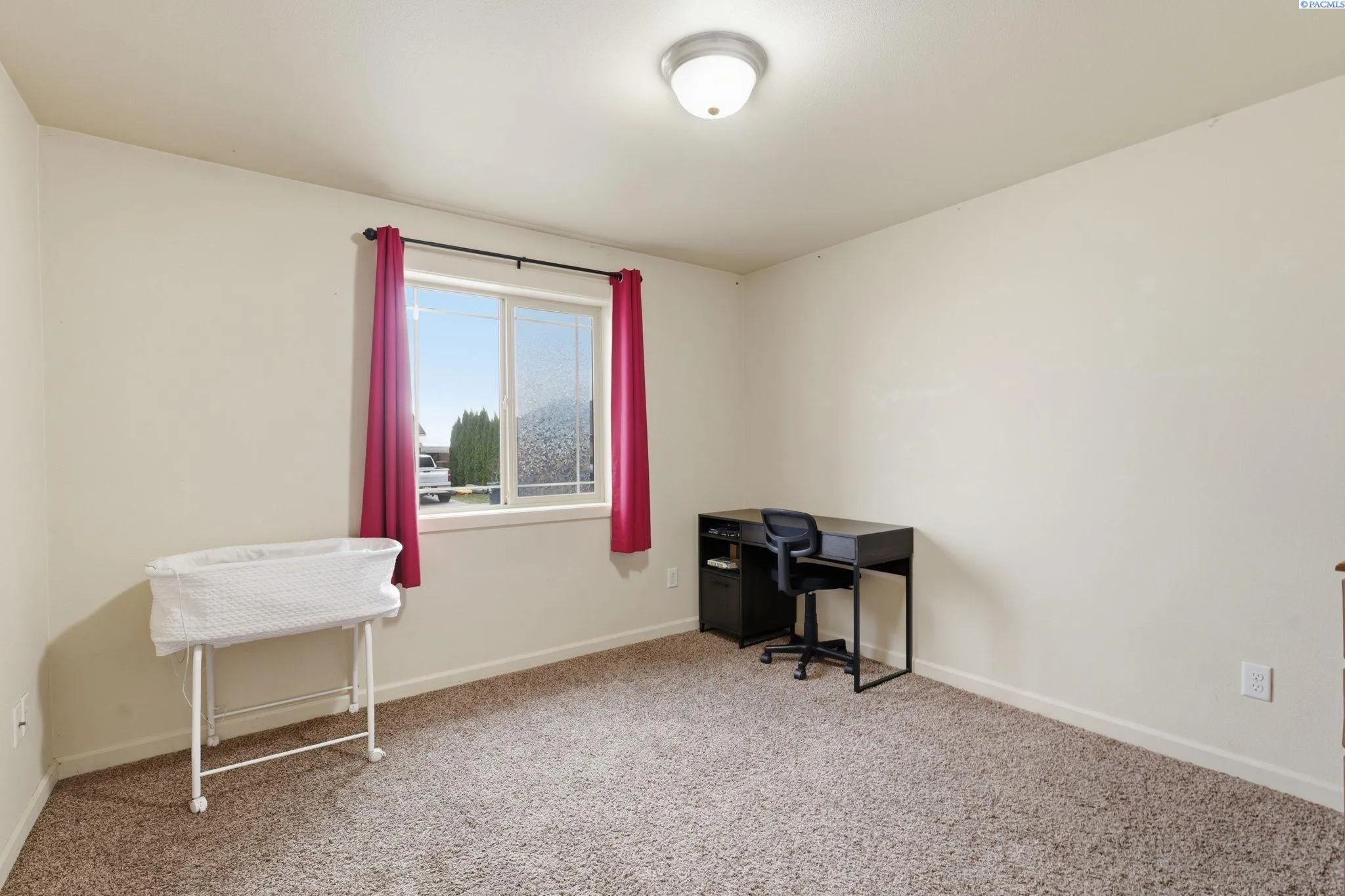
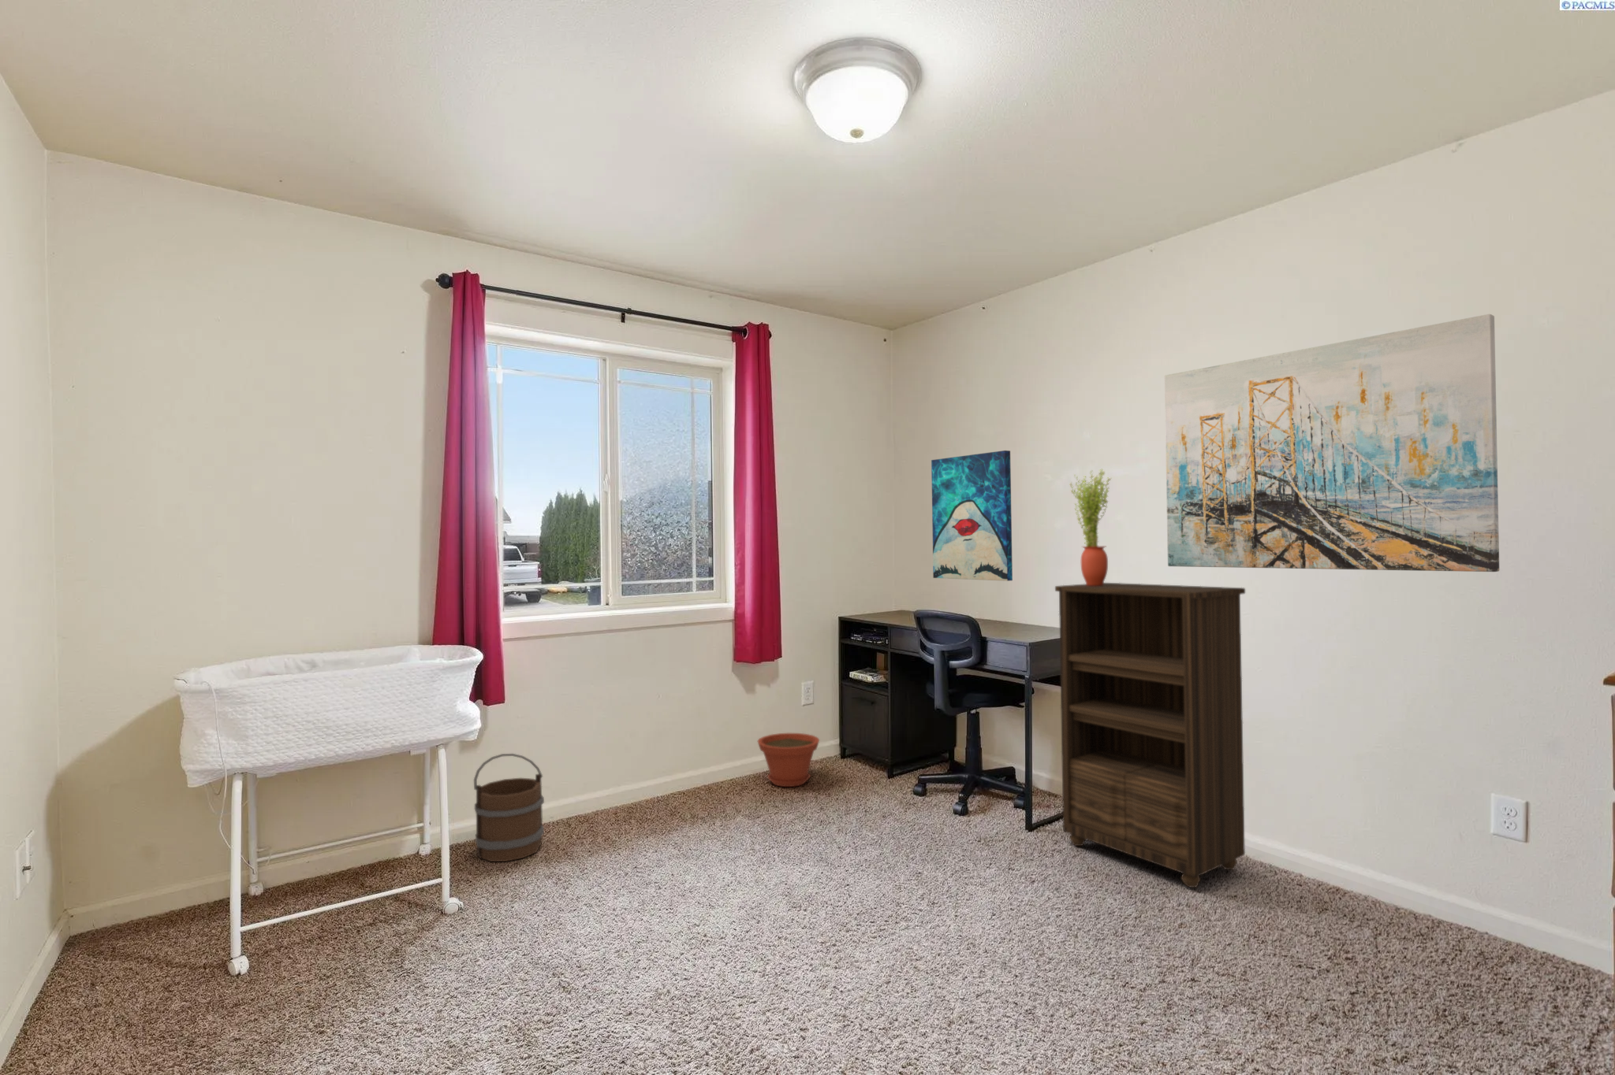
+ wall art [931,450,1013,582]
+ bucket [473,753,545,863]
+ bookshelf [1054,582,1246,888]
+ plant pot [756,732,820,787]
+ wall art [1164,313,1500,572]
+ potted plant [1070,469,1112,585]
